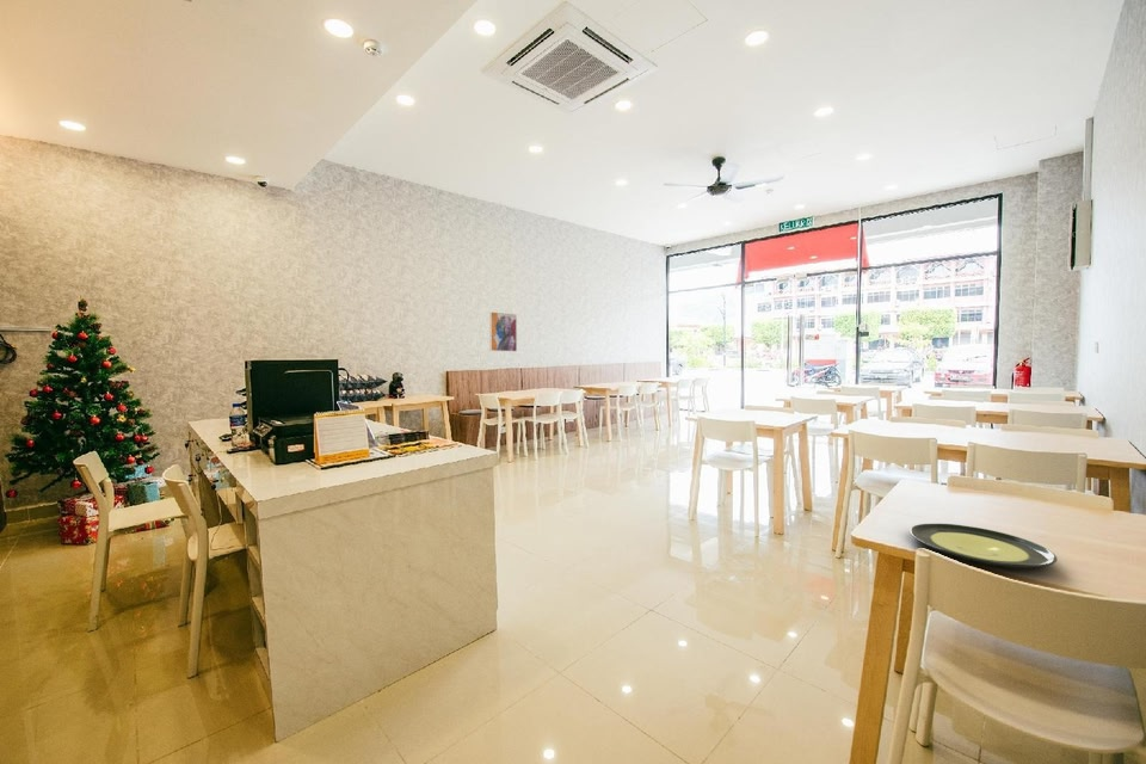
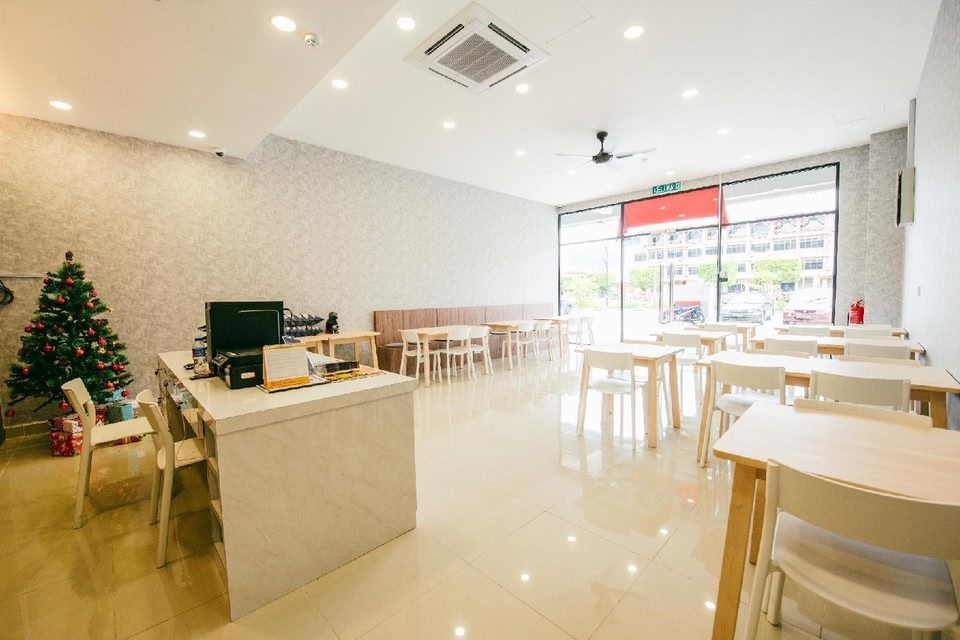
- wall art [488,310,518,353]
- plate [908,523,1059,568]
